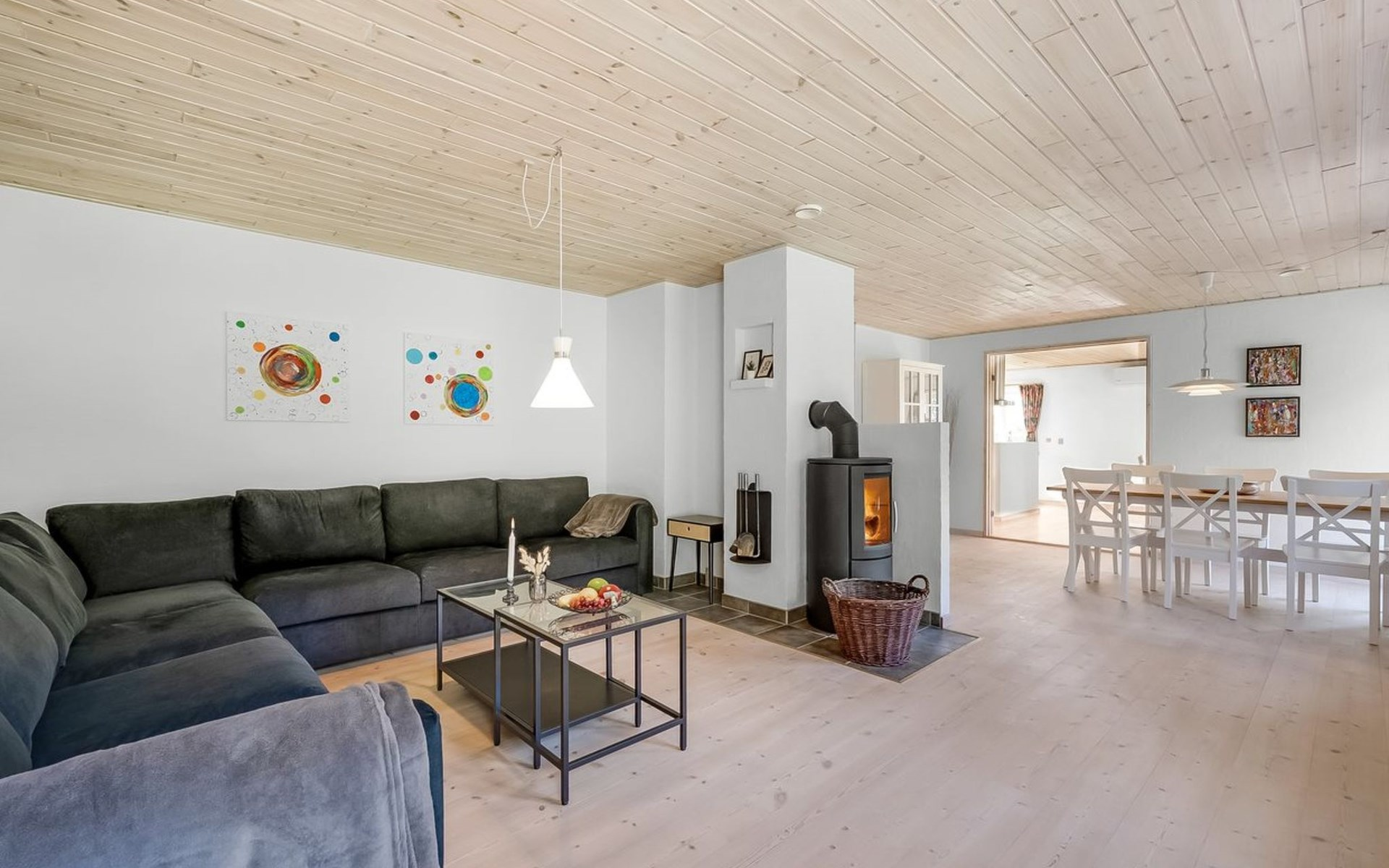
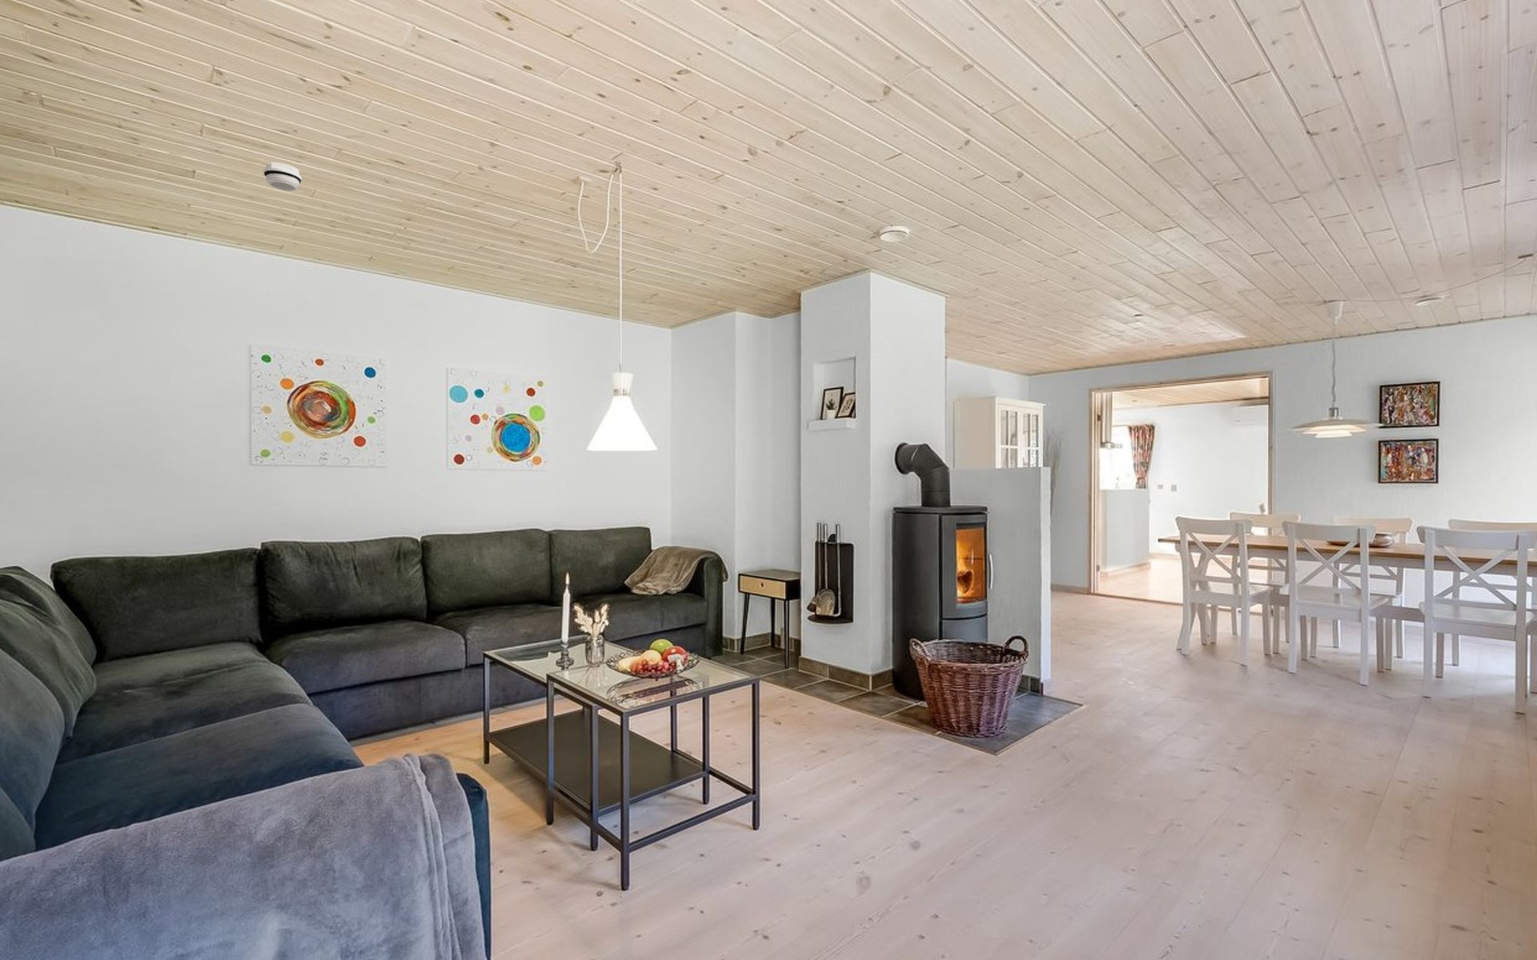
+ smoke detector [262,161,302,192]
